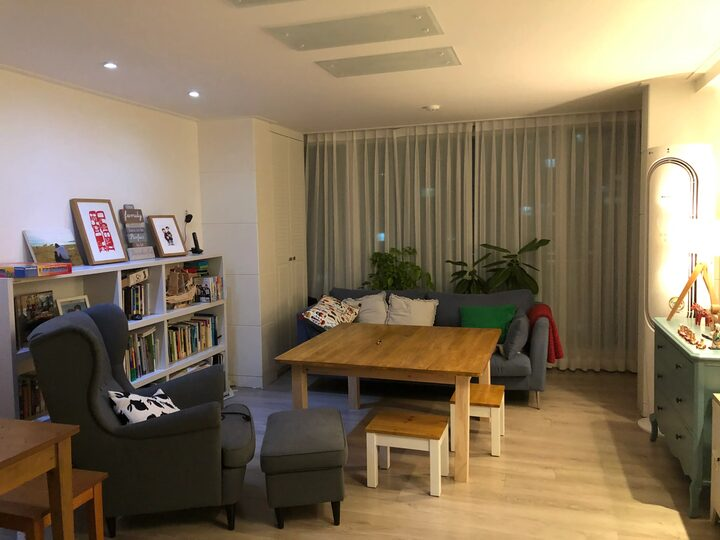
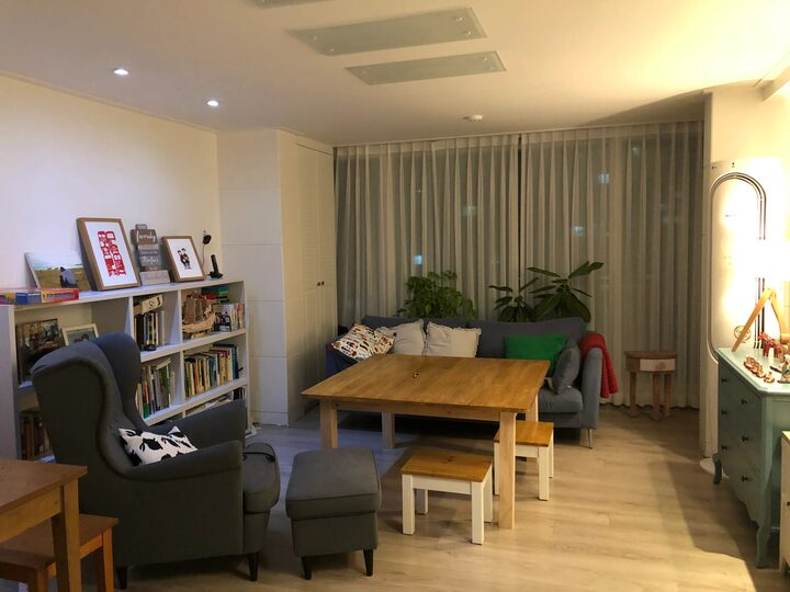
+ side table [622,350,679,422]
